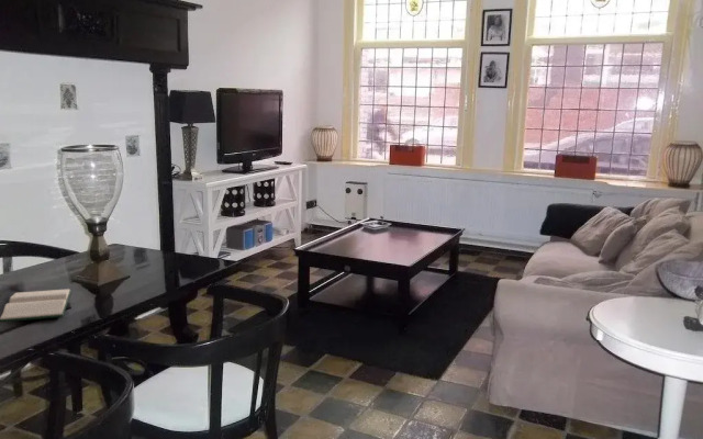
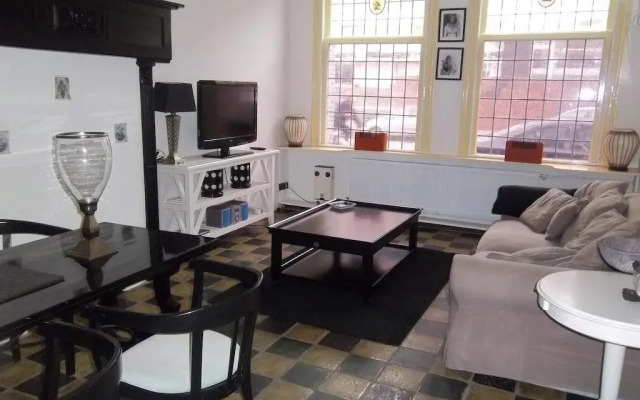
- hardback book [0,288,72,324]
